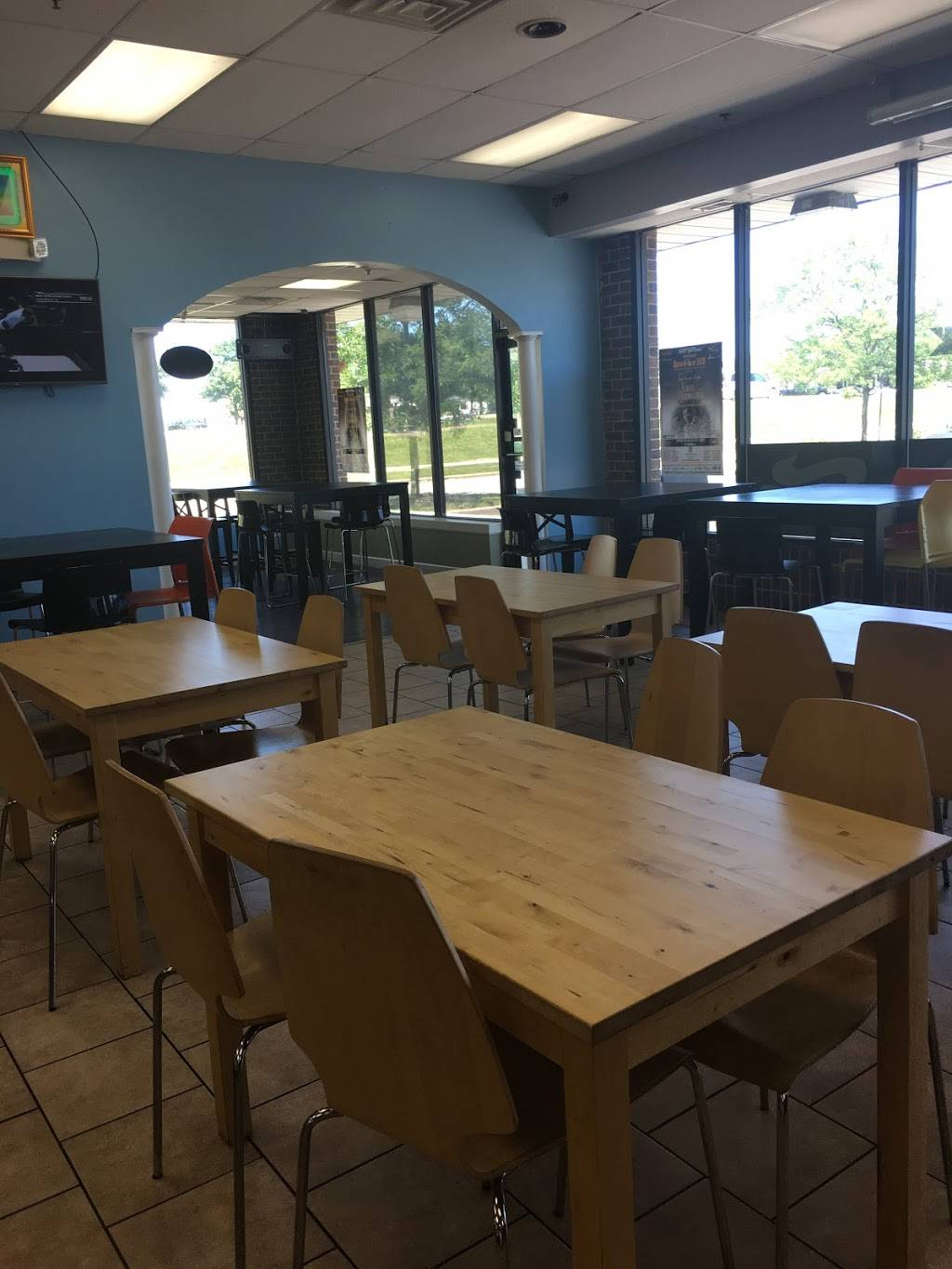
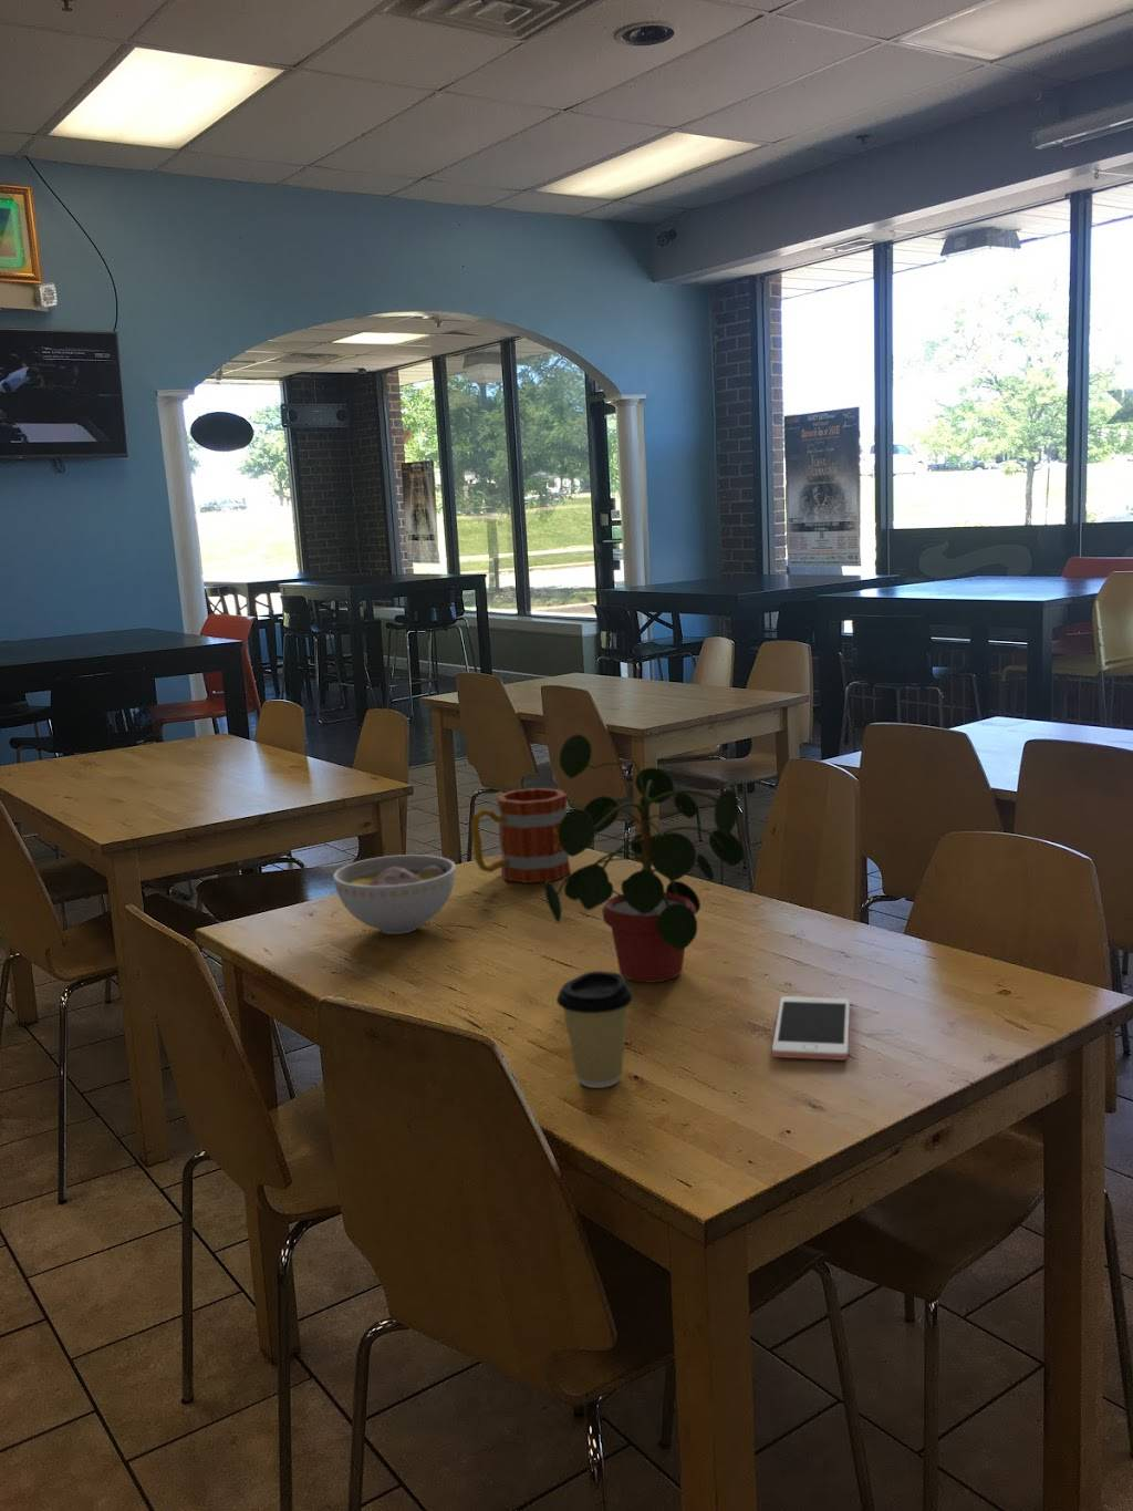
+ potted plant [543,732,745,984]
+ mug [470,787,572,885]
+ bowl [333,854,457,936]
+ coffee cup [556,969,636,1089]
+ cell phone [771,995,851,1062]
